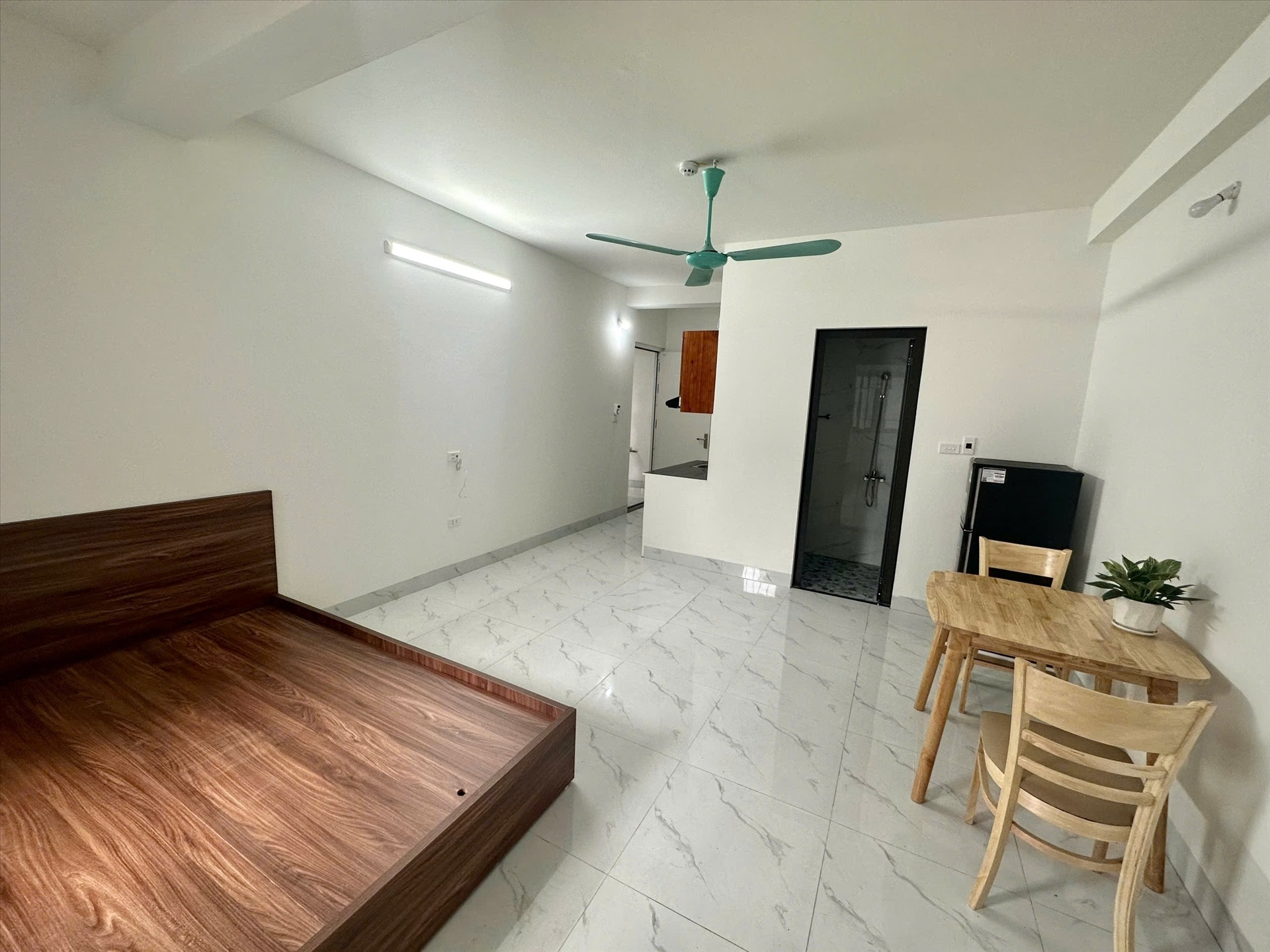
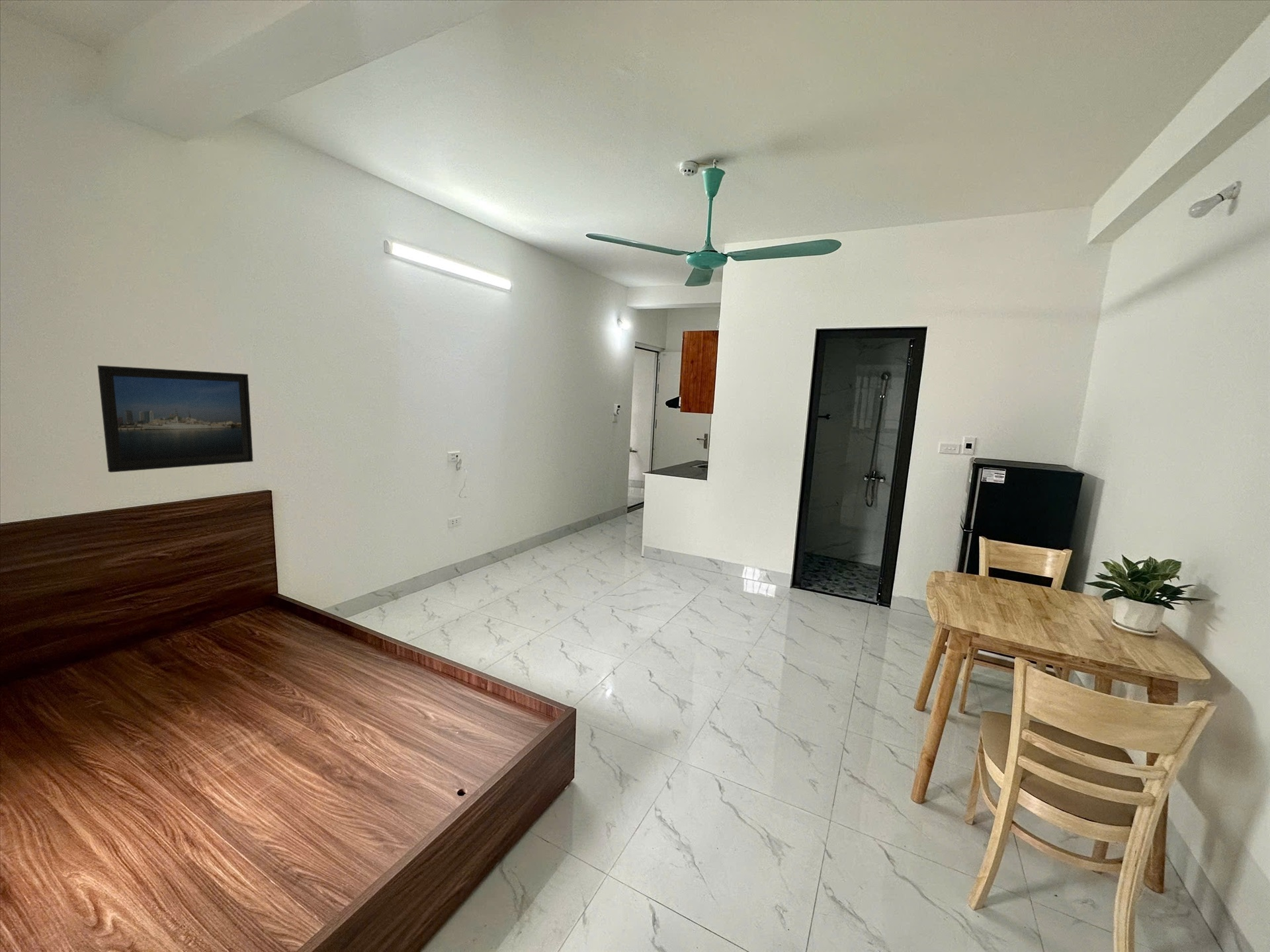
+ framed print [97,365,254,473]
